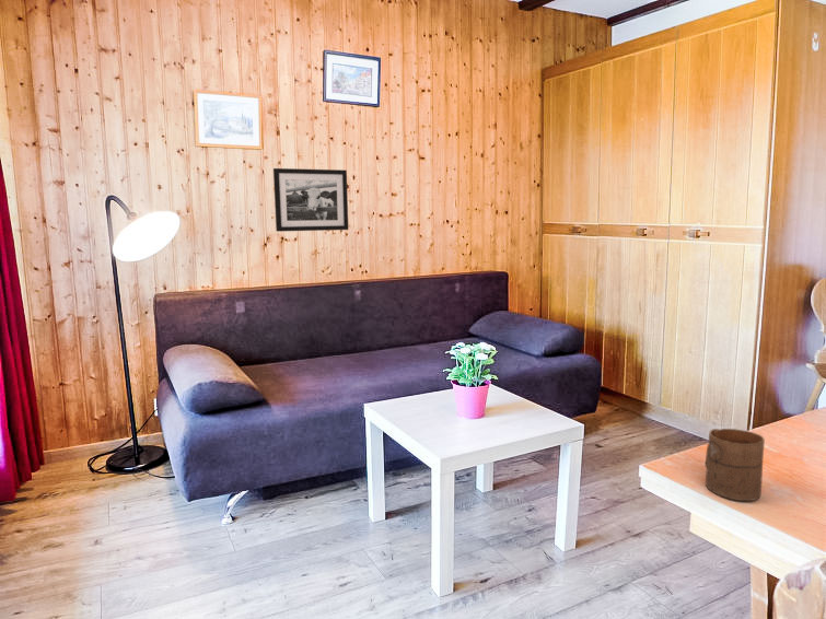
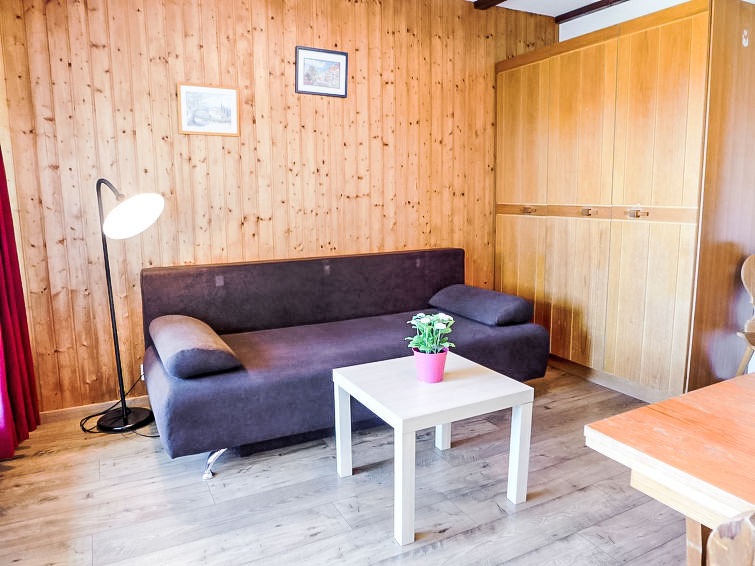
- picture frame [272,167,349,233]
- cup [705,428,766,502]
